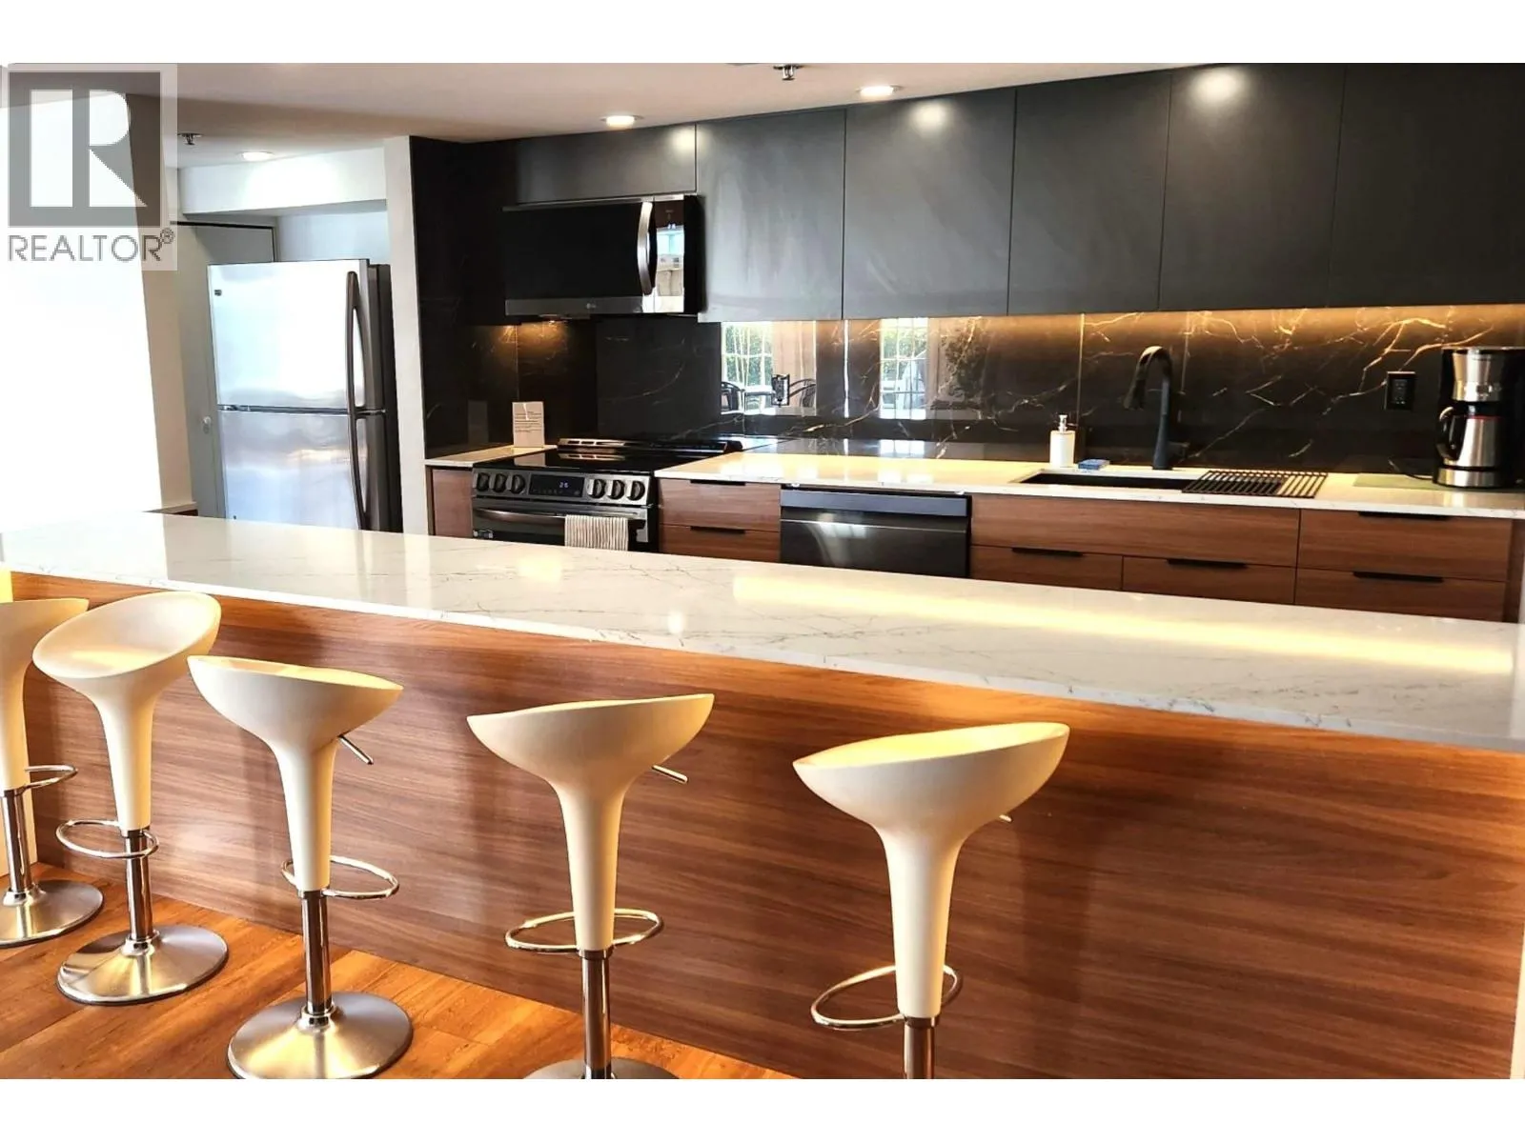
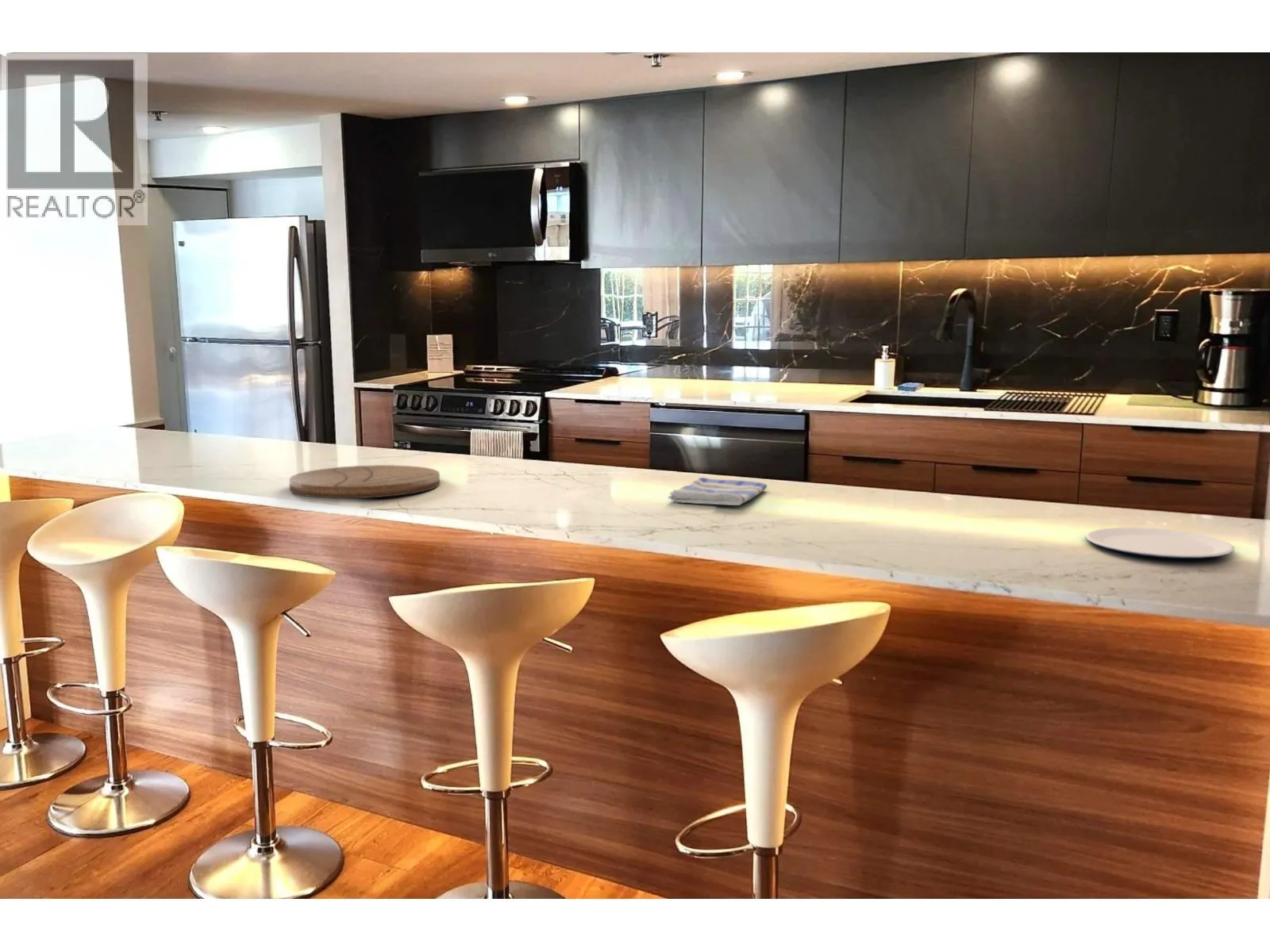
+ cutting board [288,464,441,499]
+ plate [1085,527,1236,559]
+ dish towel [667,477,768,506]
